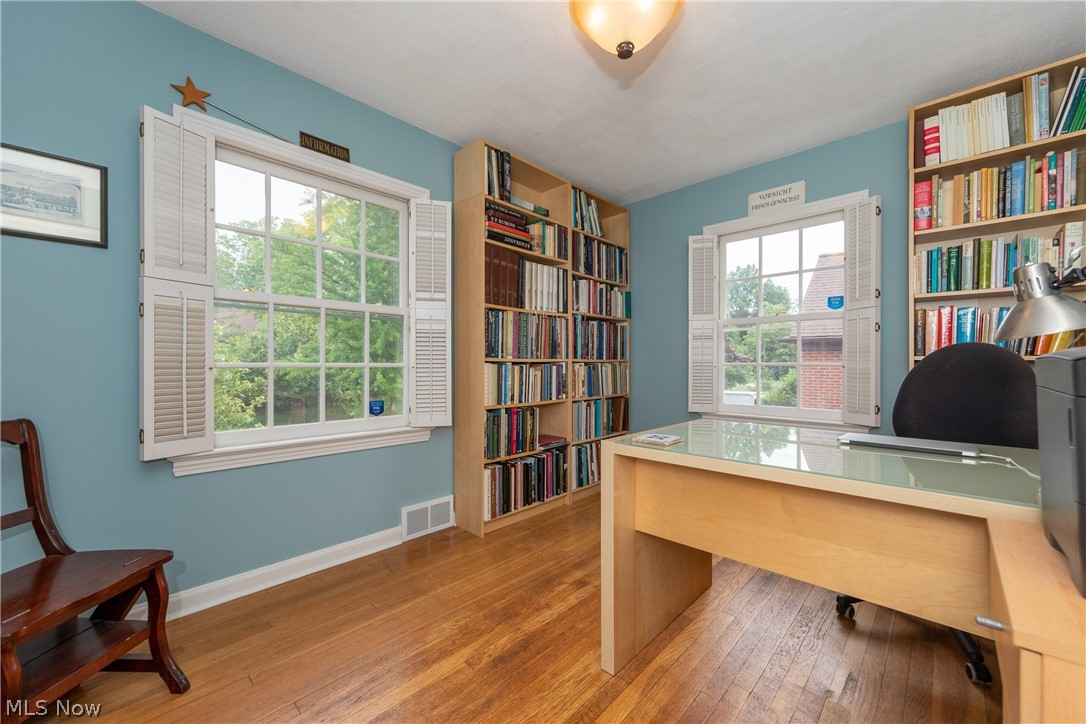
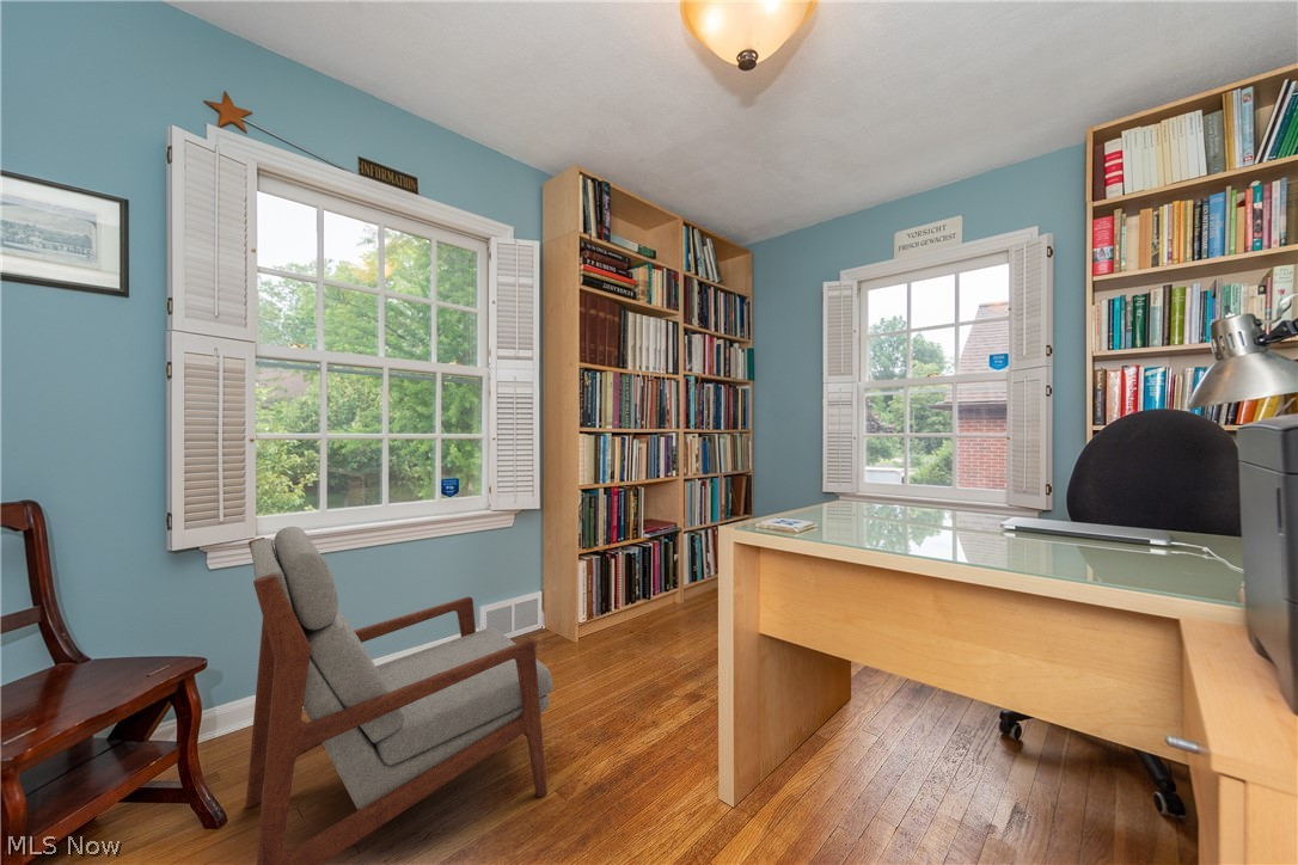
+ armchair [245,526,553,865]
